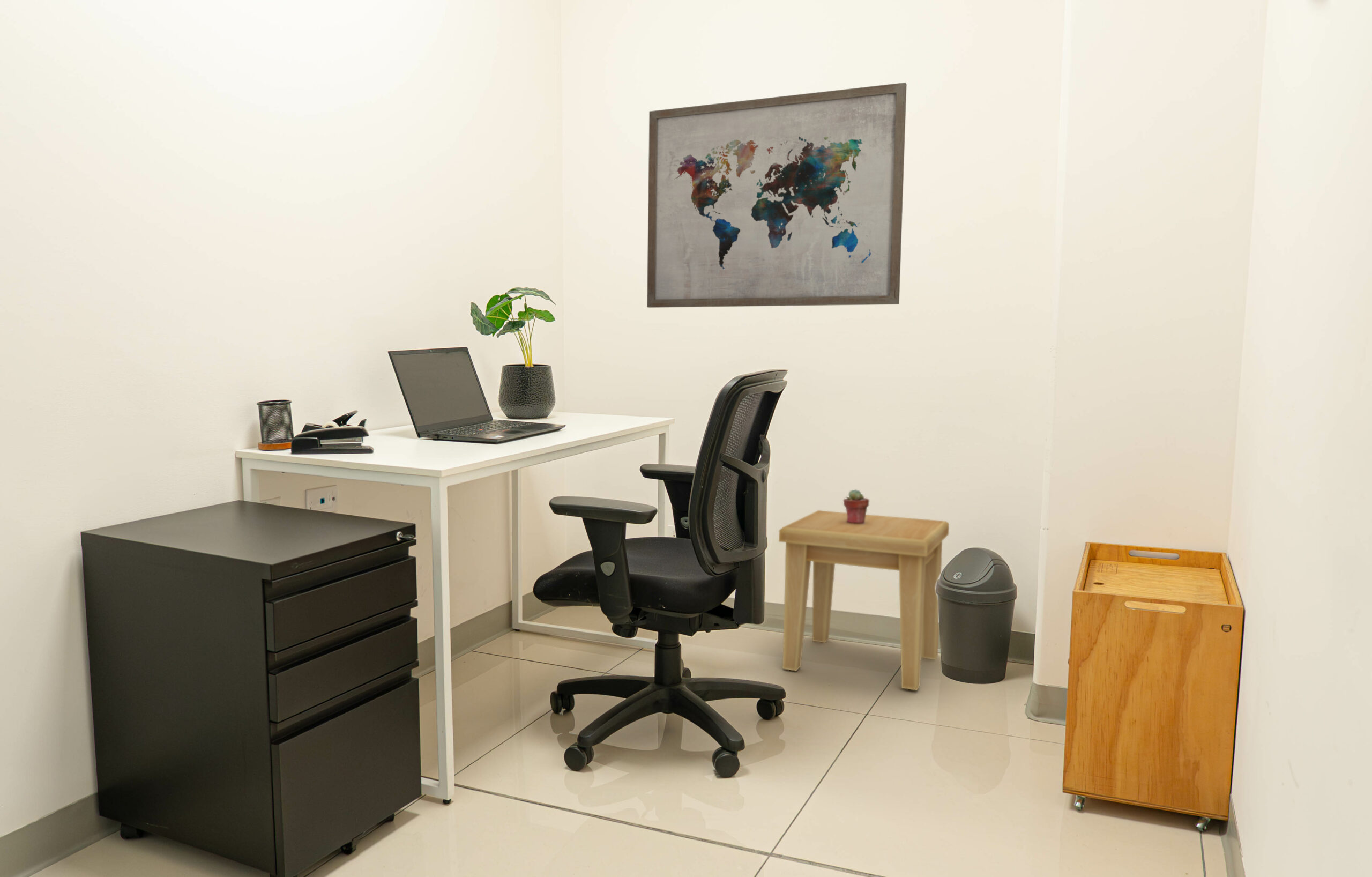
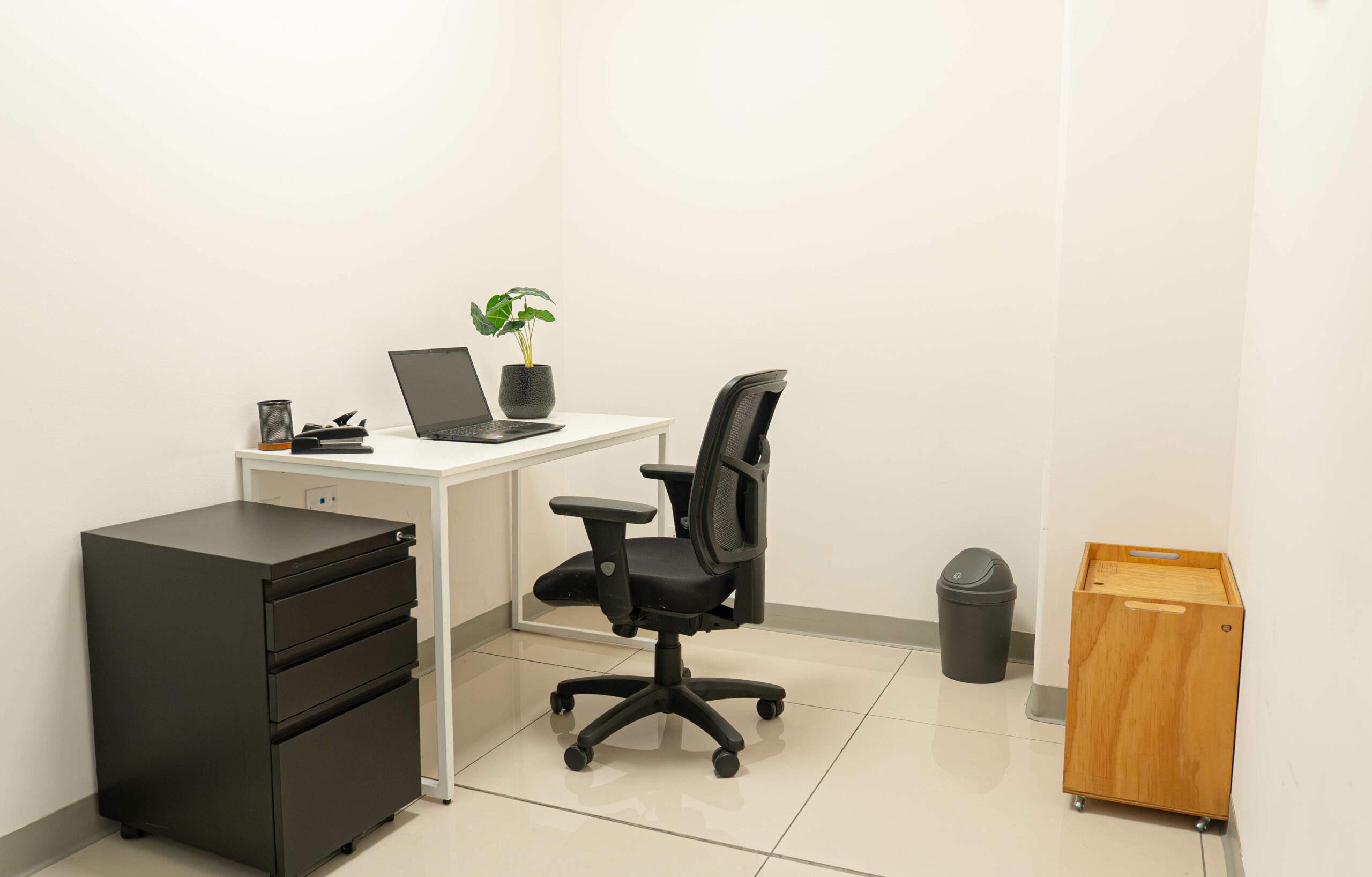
- potted succulent [843,489,870,524]
- side table [778,510,950,691]
- wall art [646,82,907,308]
